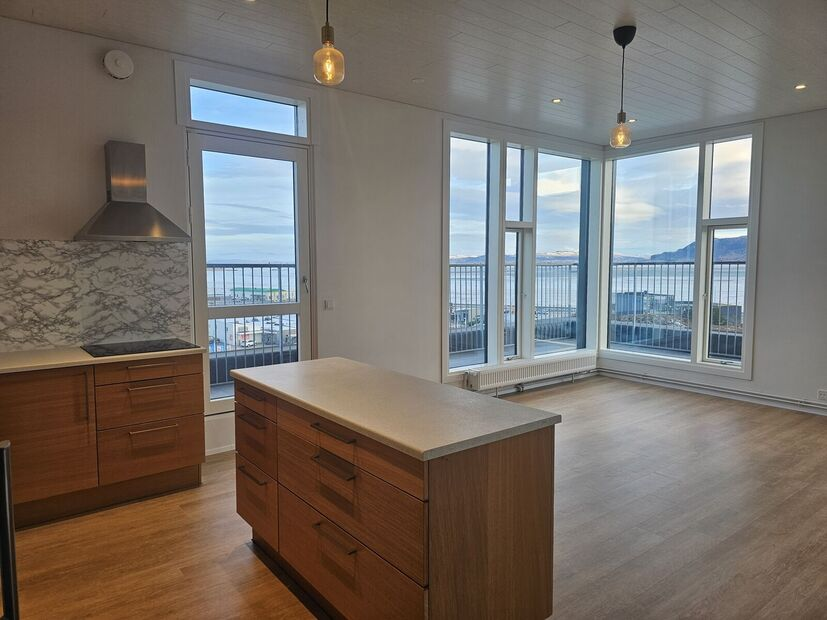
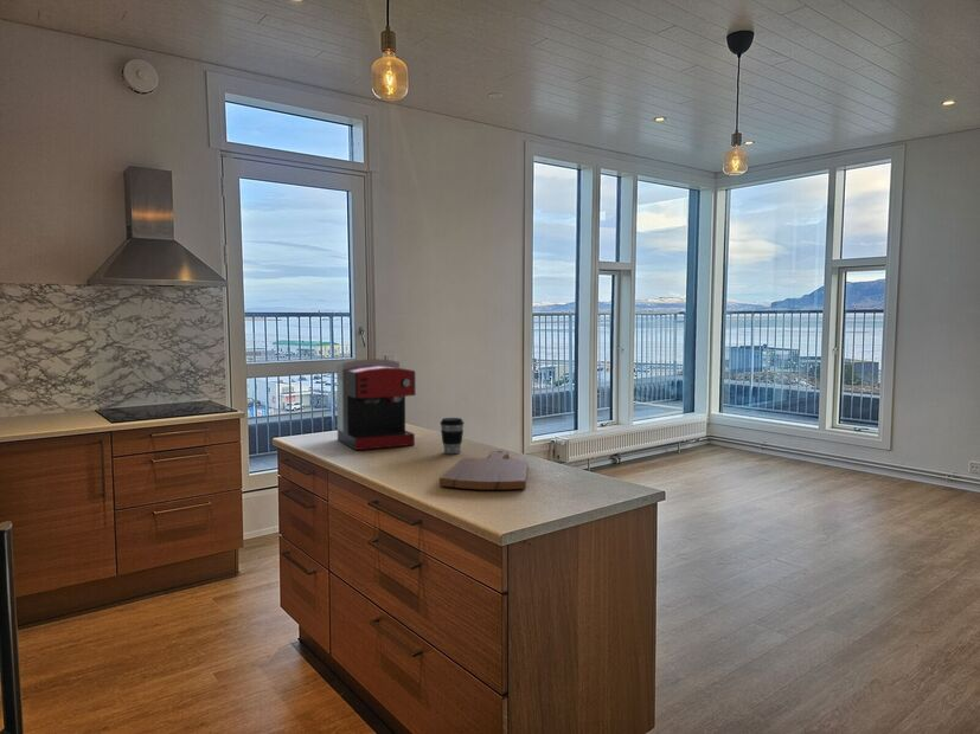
+ coffee cup [440,417,465,455]
+ coffee maker [335,358,416,451]
+ cutting board [438,450,530,490]
